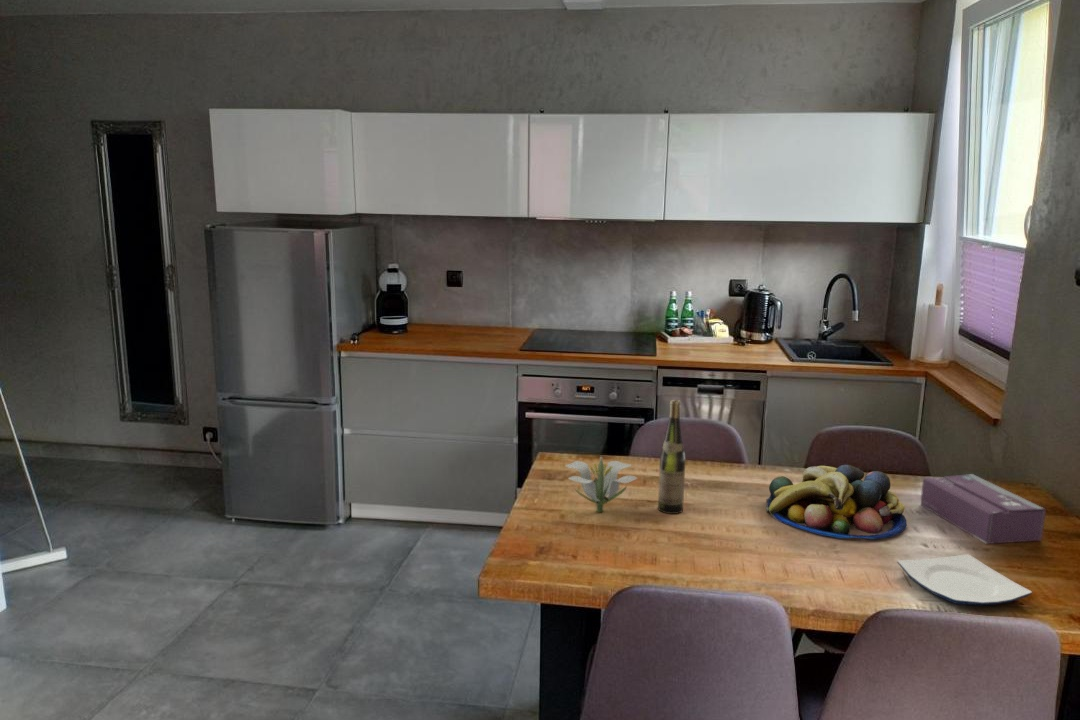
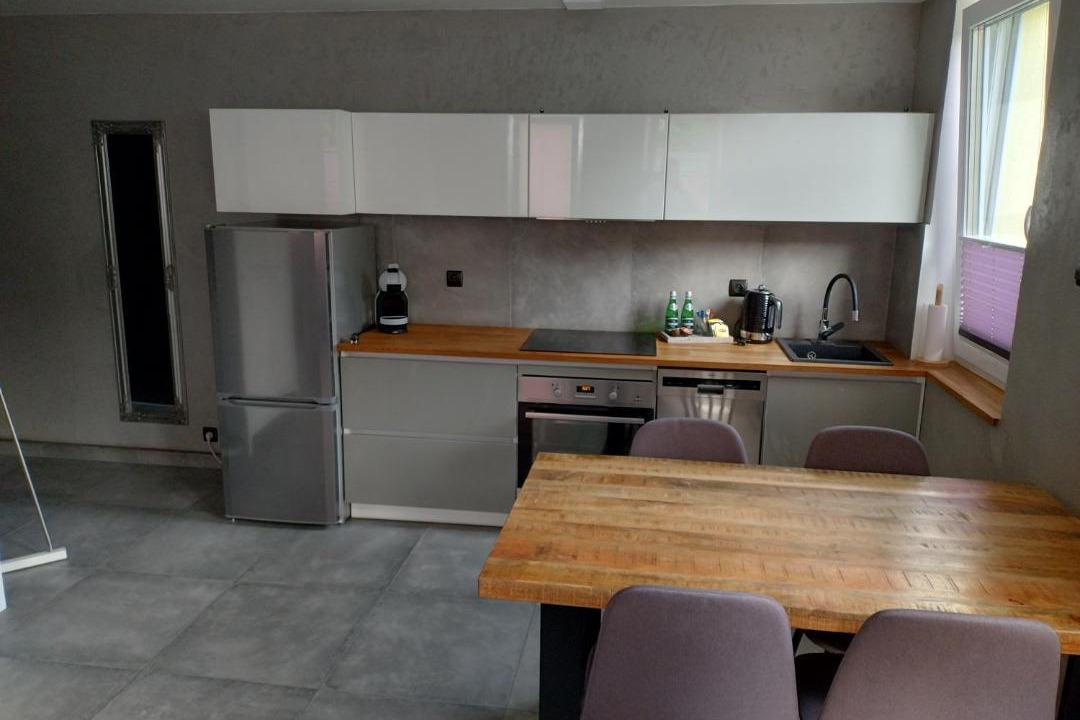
- tissue box [920,473,1047,545]
- flower [564,456,638,513]
- plate [897,553,1033,606]
- fruit bowl [765,464,908,540]
- wine bottle [657,399,686,515]
